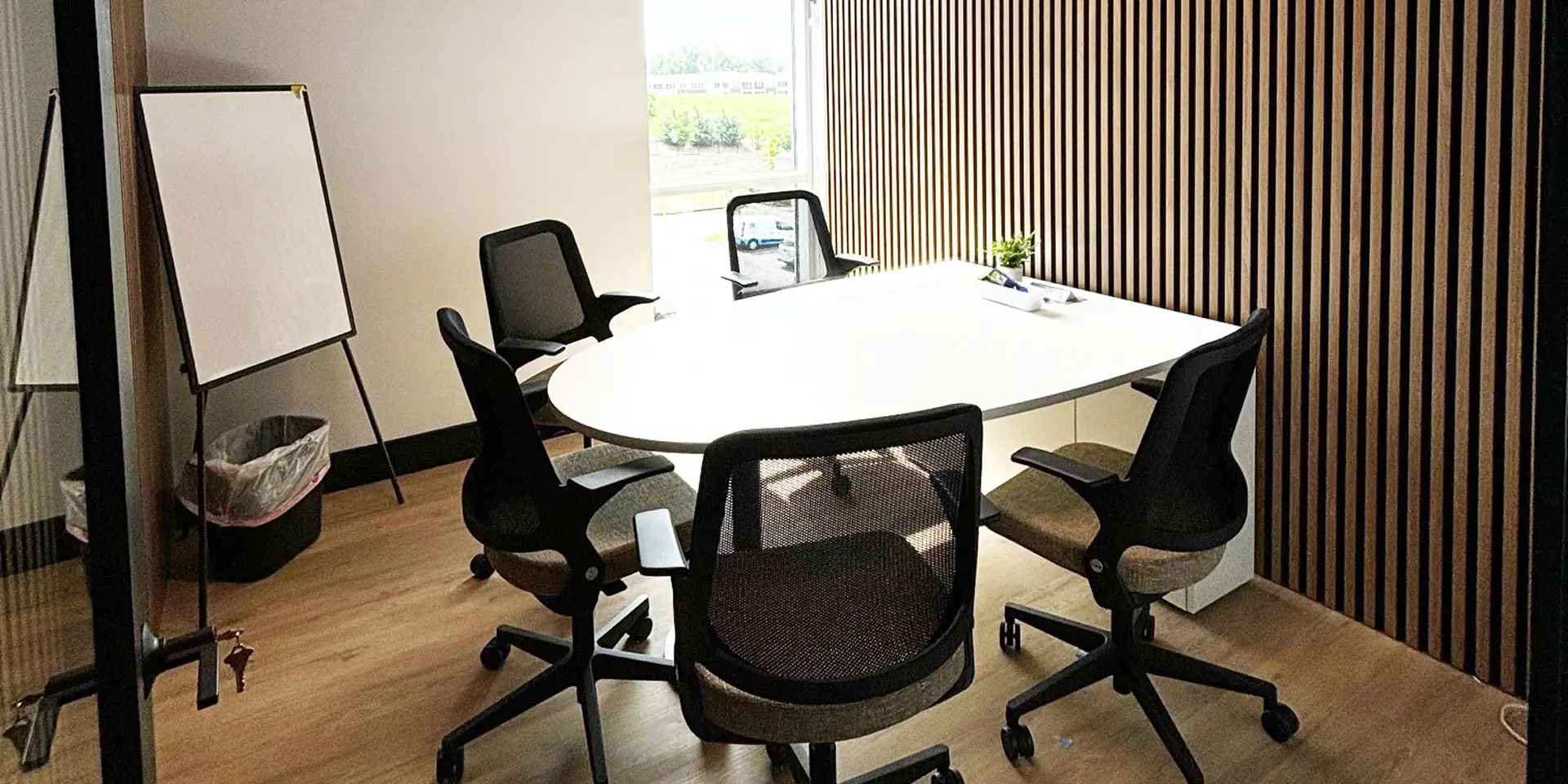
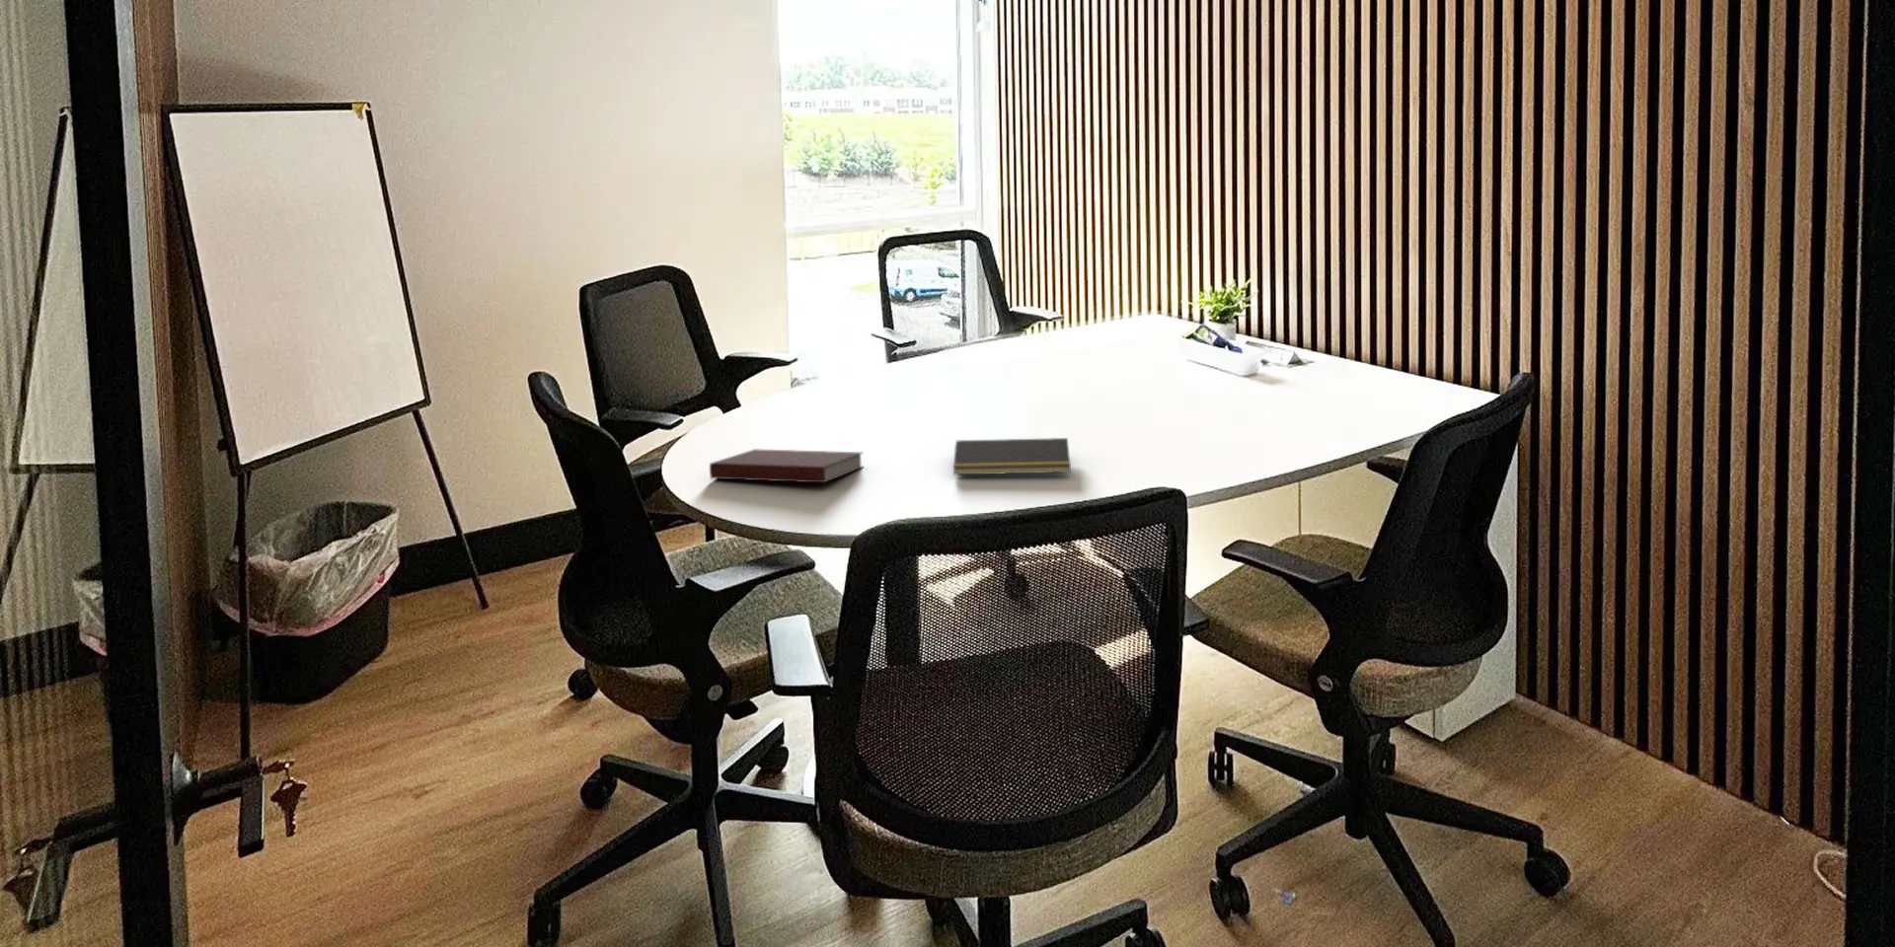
+ notepad [952,437,1072,476]
+ notebook [708,448,864,484]
